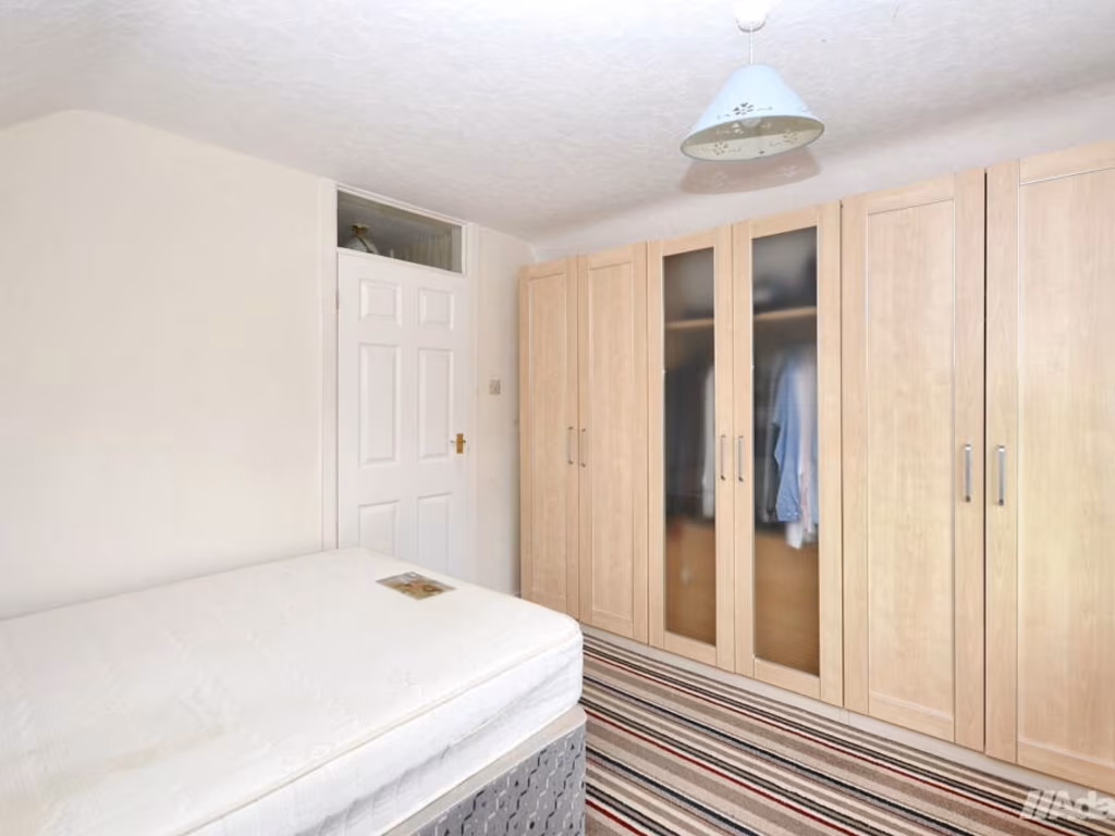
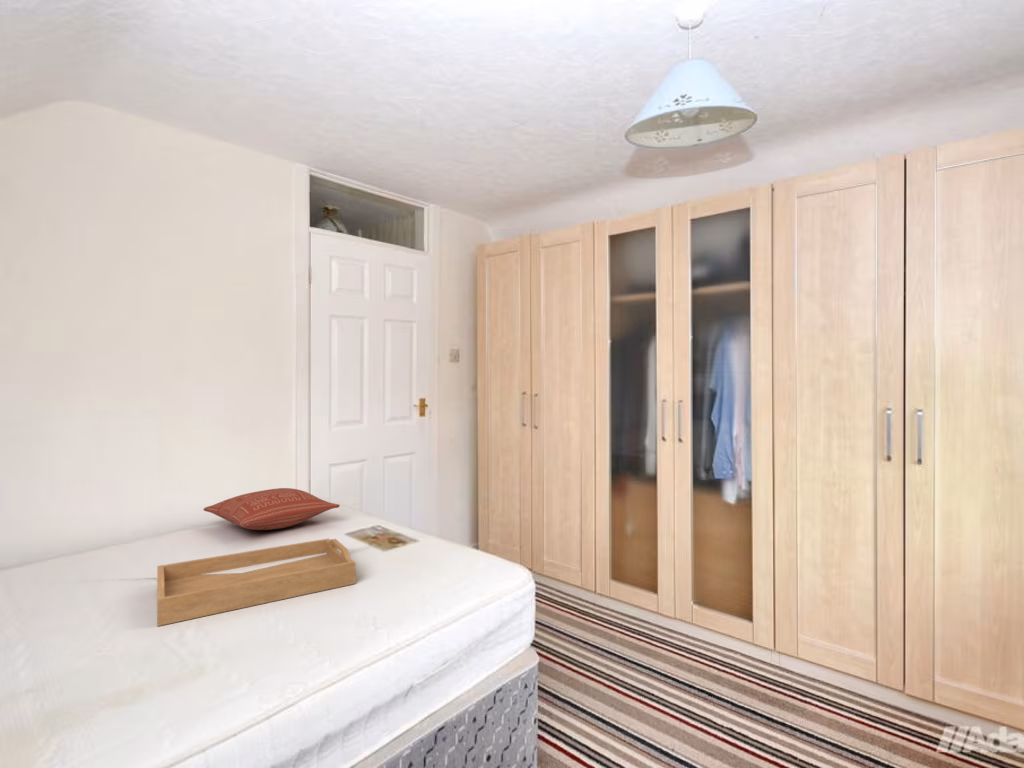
+ pillow [202,487,341,531]
+ serving tray [156,537,357,627]
